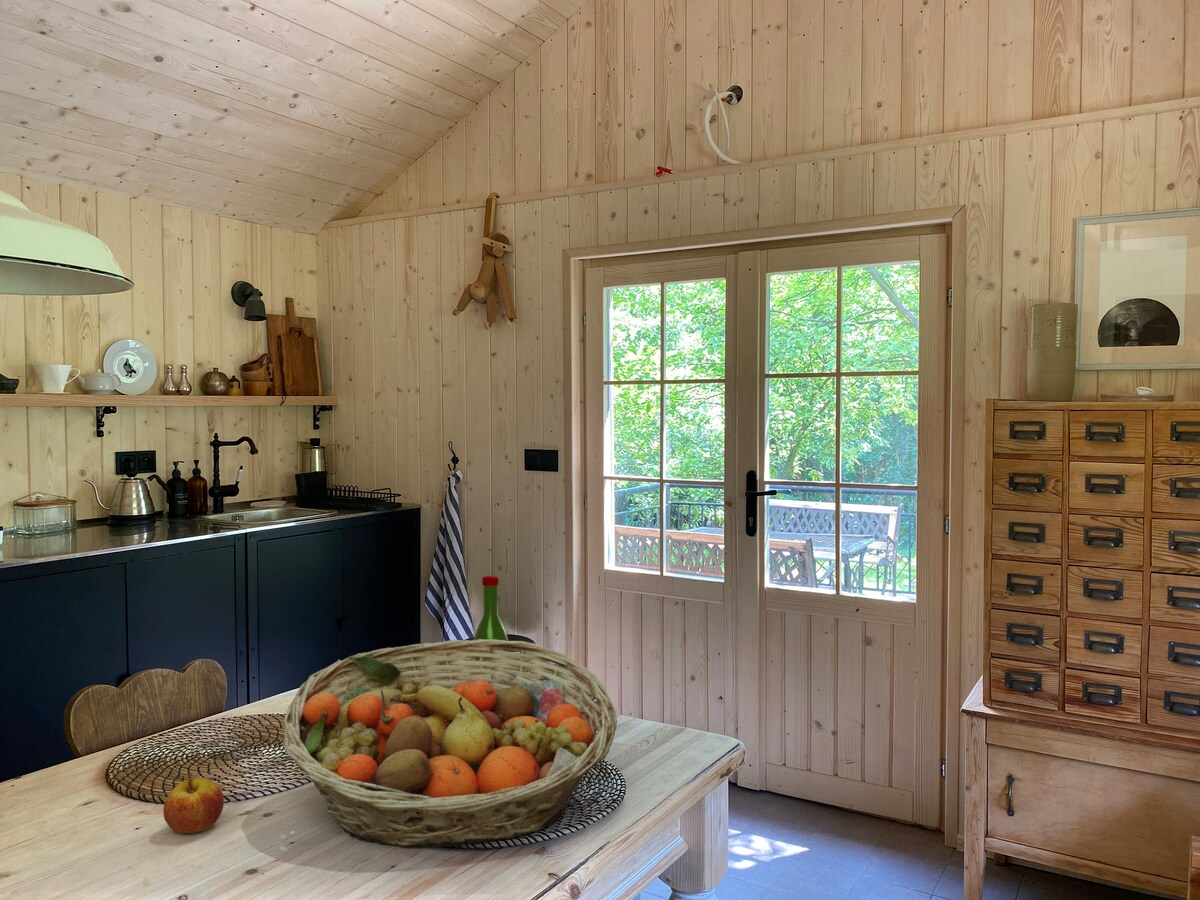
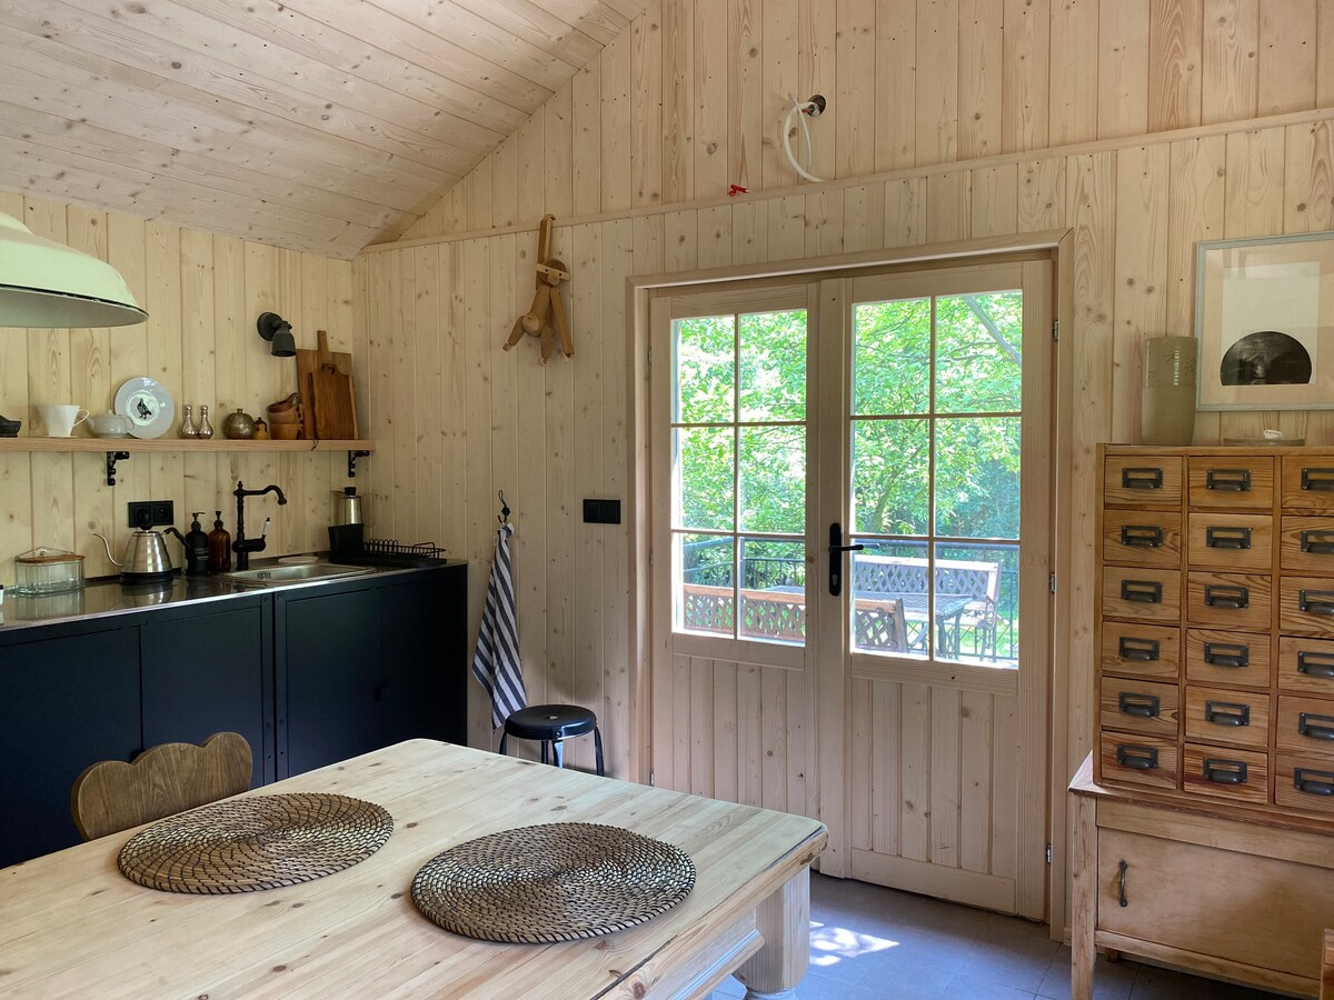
- apple [162,771,225,834]
- fruit basket [282,639,618,850]
- wine bottle [473,575,509,651]
